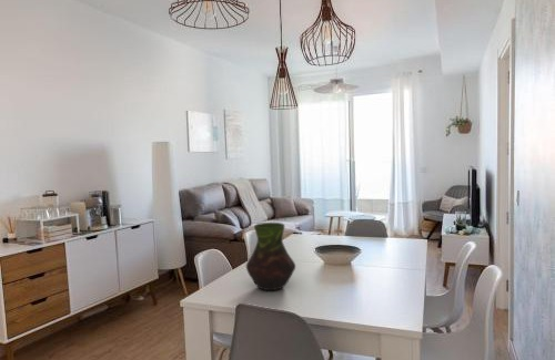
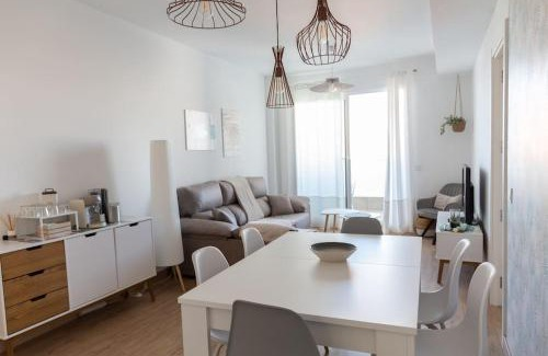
- vase [245,222,296,291]
